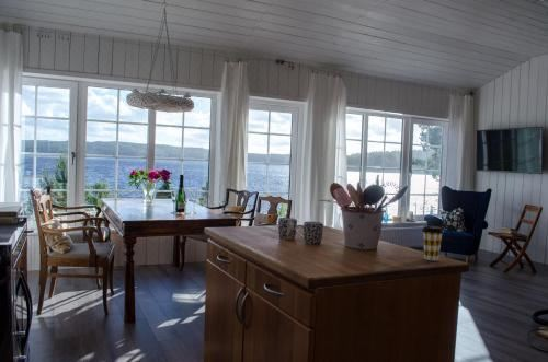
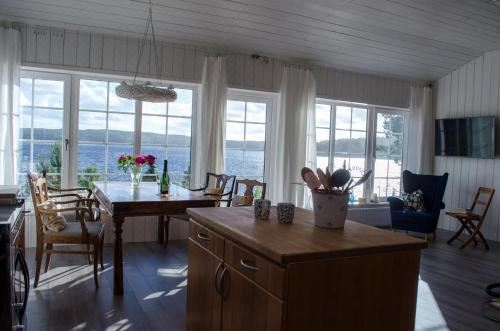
- coffee cup [421,225,445,261]
